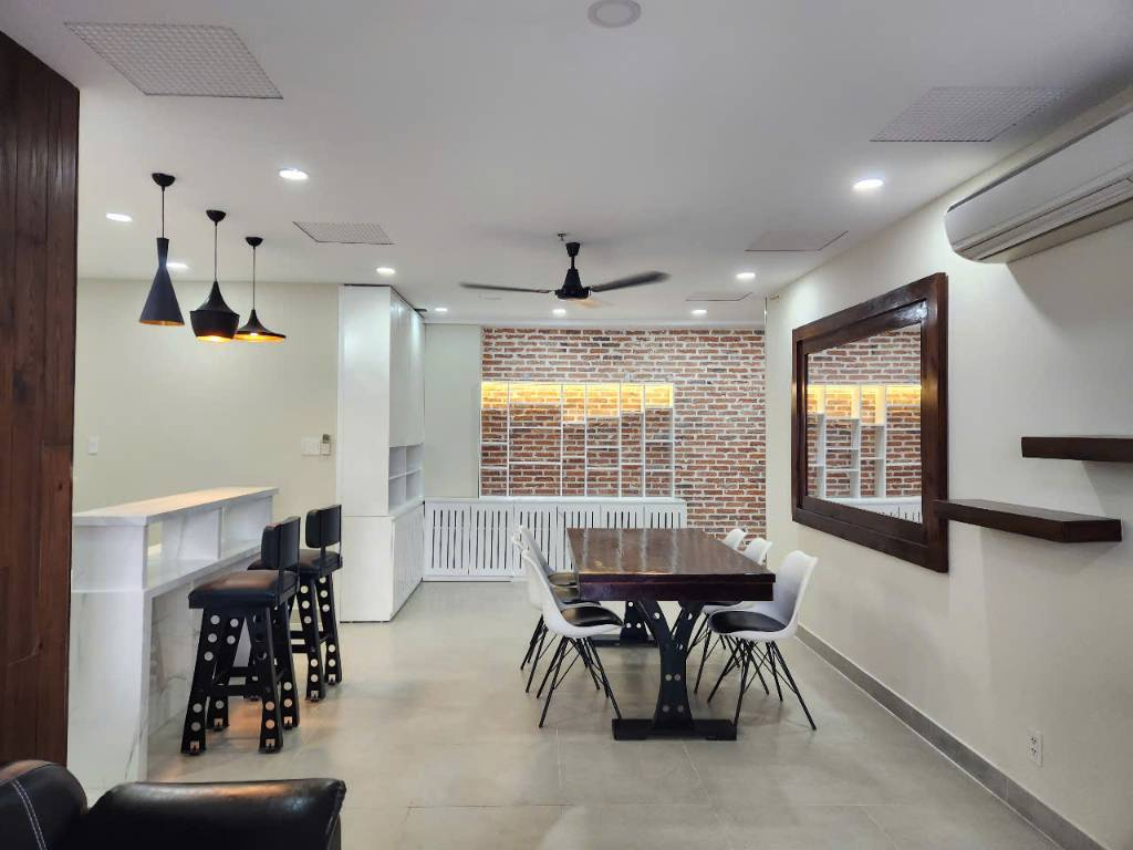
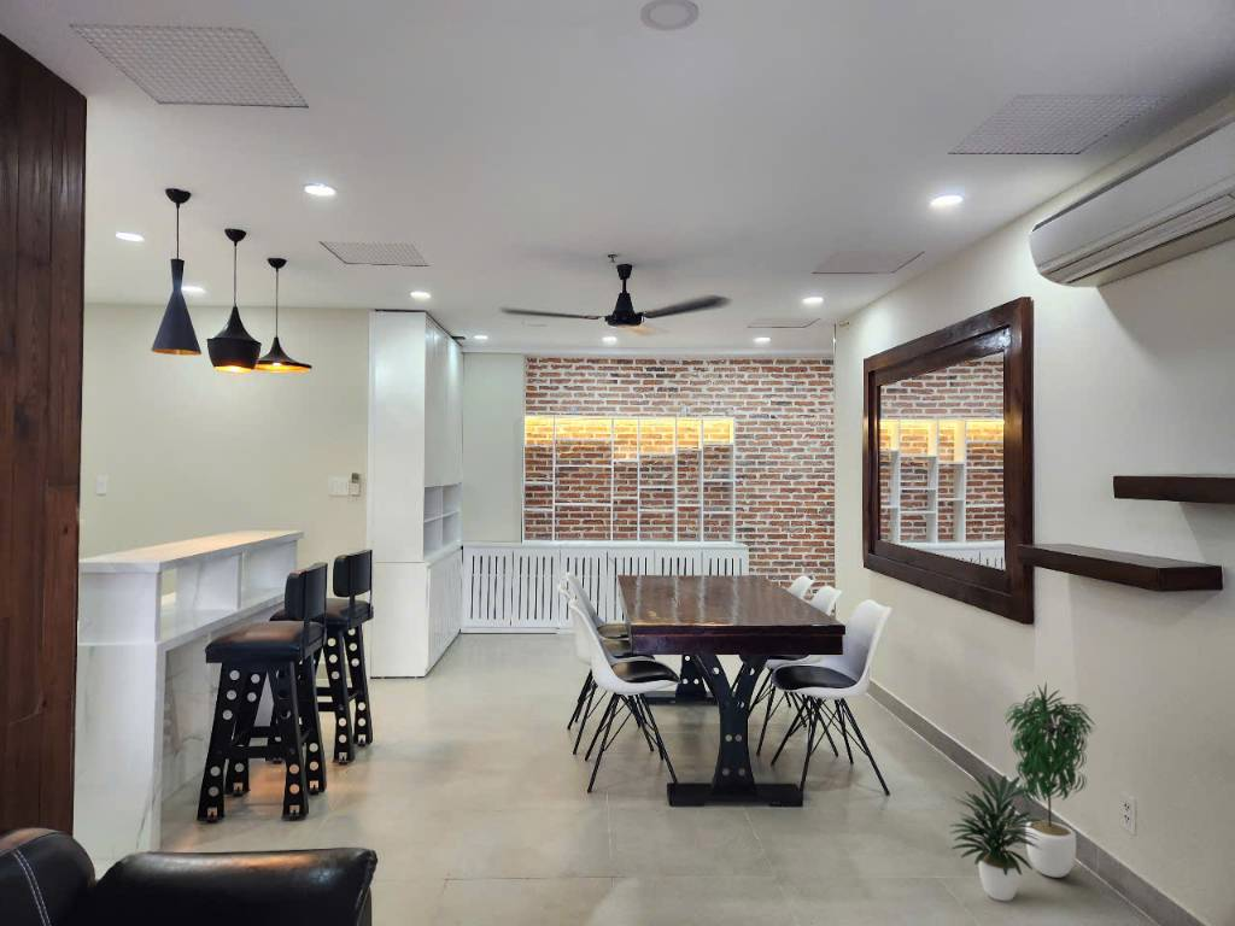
+ potted plant [948,681,1099,902]
